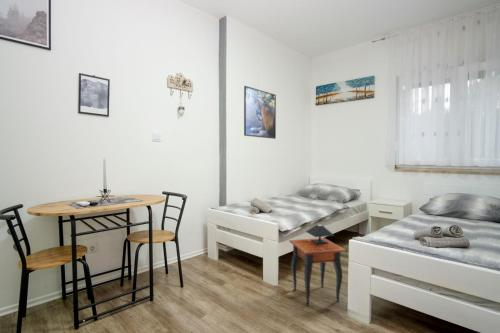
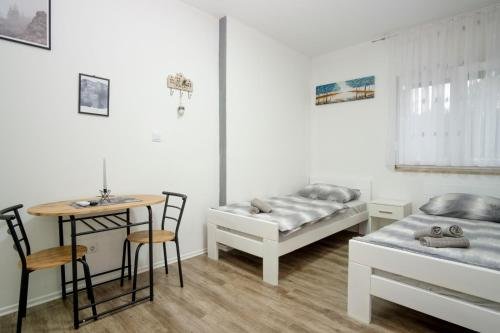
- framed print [243,85,277,140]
- side table [288,224,347,307]
